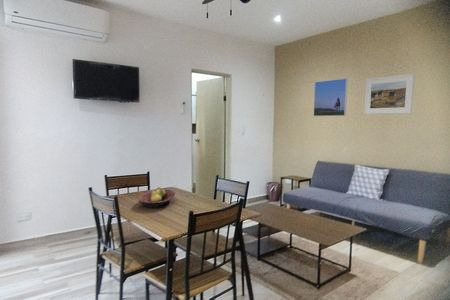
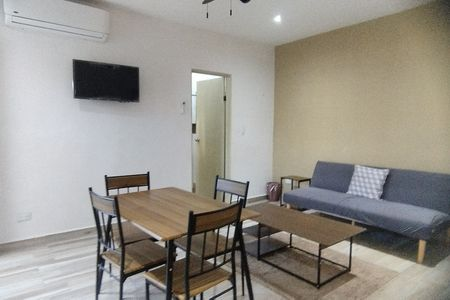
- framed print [313,77,349,117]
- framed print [363,73,415,115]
- fruit bowl [137,186,176,210]
